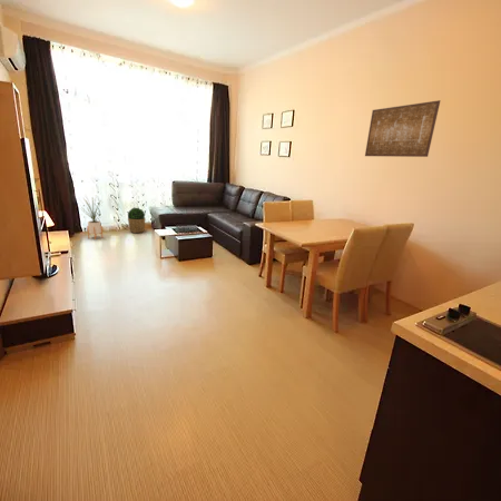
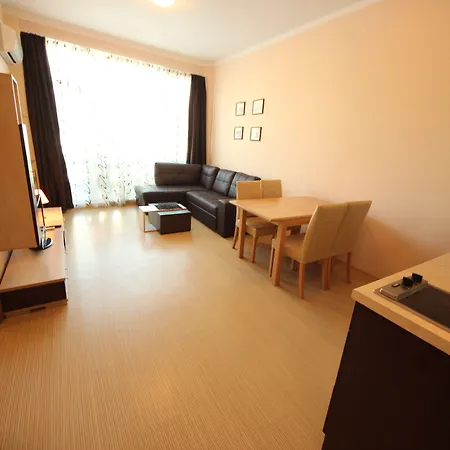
- potted plant [127,207,147,234]
- wall art [364,99,441,158]
- house plant [79,194,104,240]
